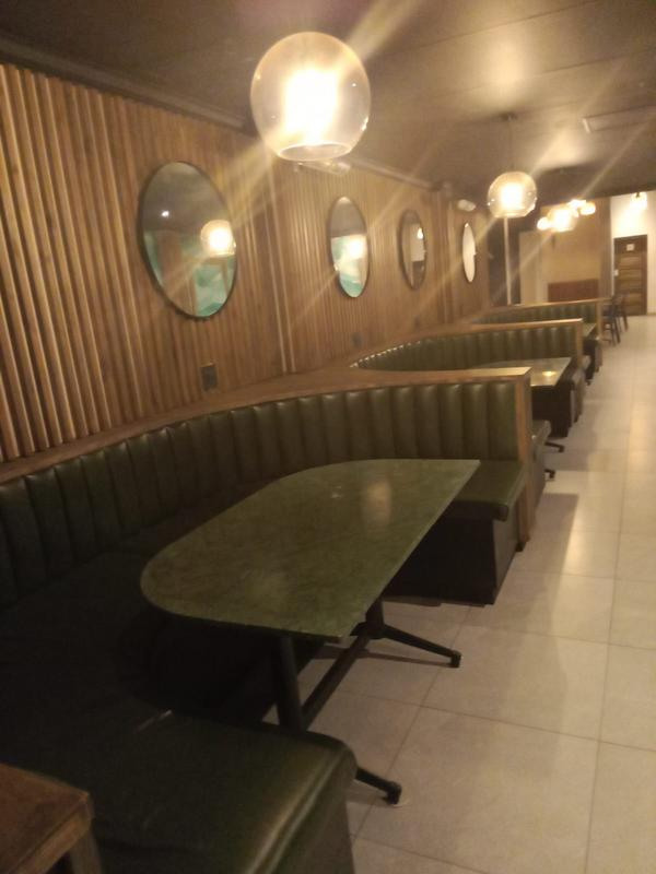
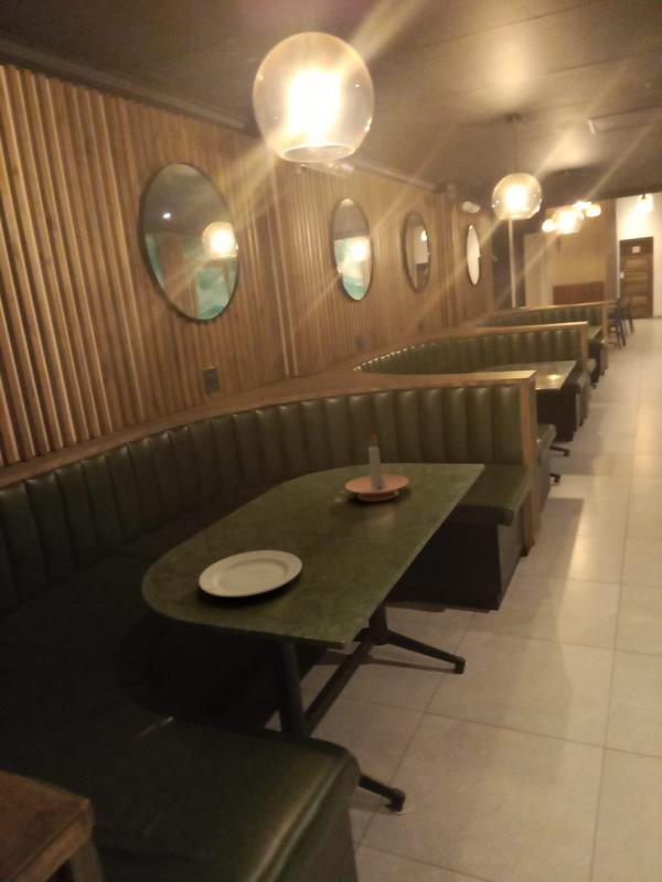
+ chinaware [197,549,302,598]
+ candle holder [344,427,409,503]
